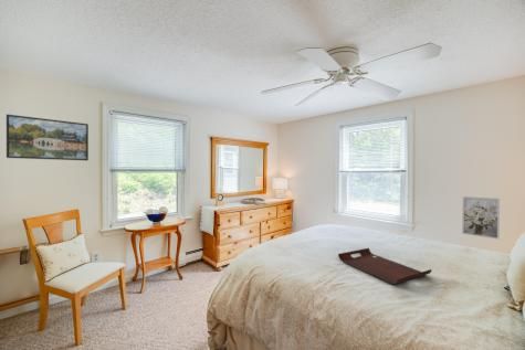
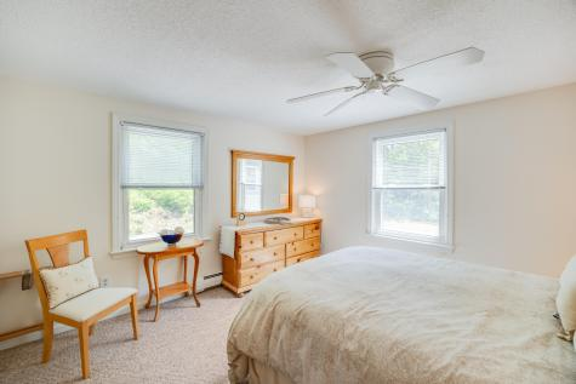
- serving tray [337,247,432,285]
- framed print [6,114,90,161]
- wall art [461,195,501,241]
